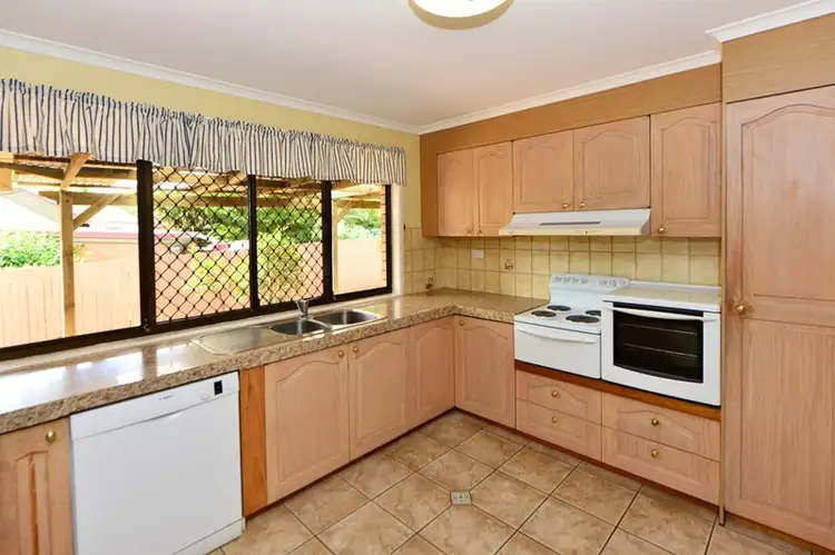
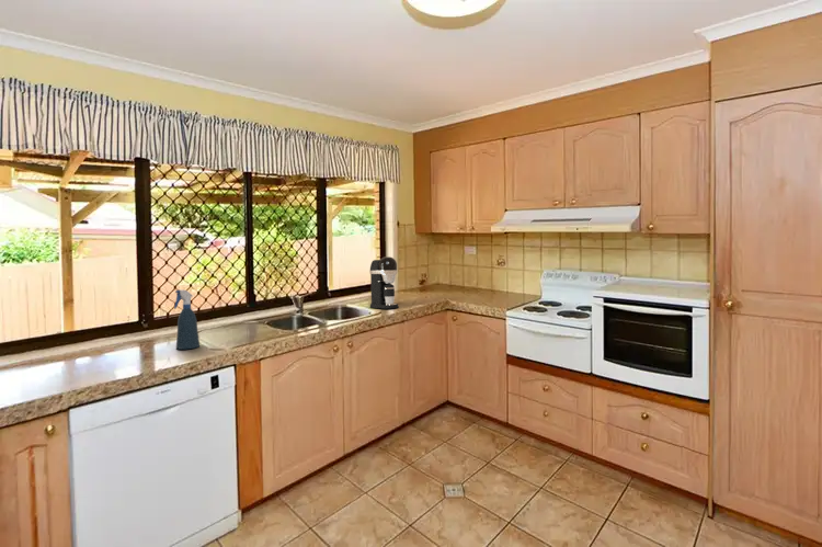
+ spray bottle [173,288,201,351]
+ coffee maker [368,255,400,309]
